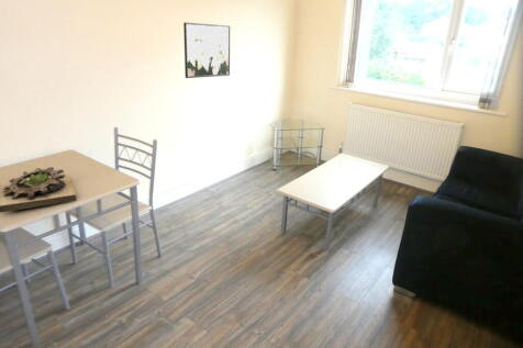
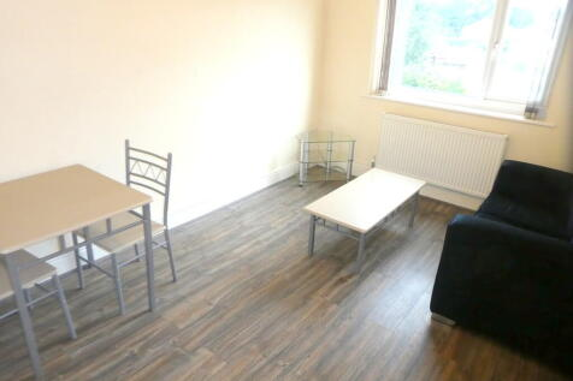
- succulent planter [0,166,78,214]
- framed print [182,22,231,79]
